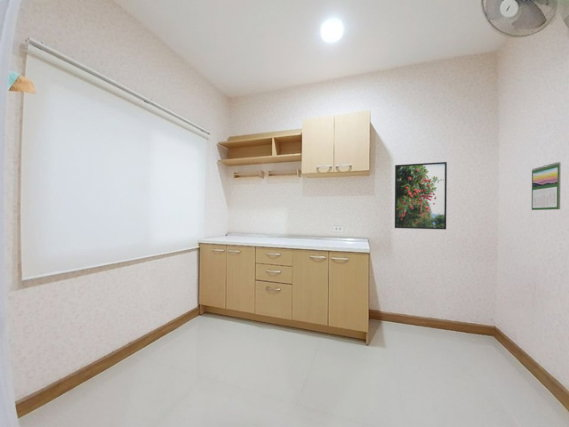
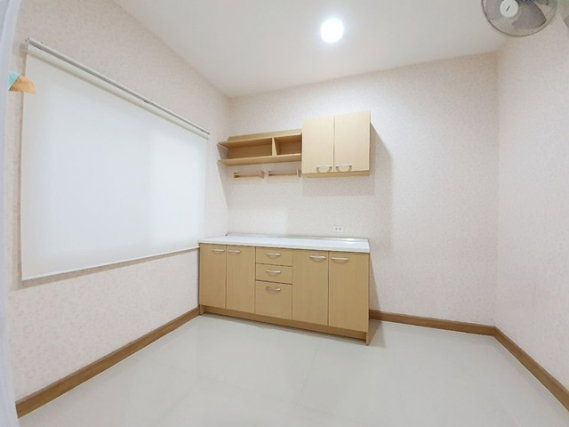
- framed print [394,161,448,230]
- calendar [531,161,562,211]
